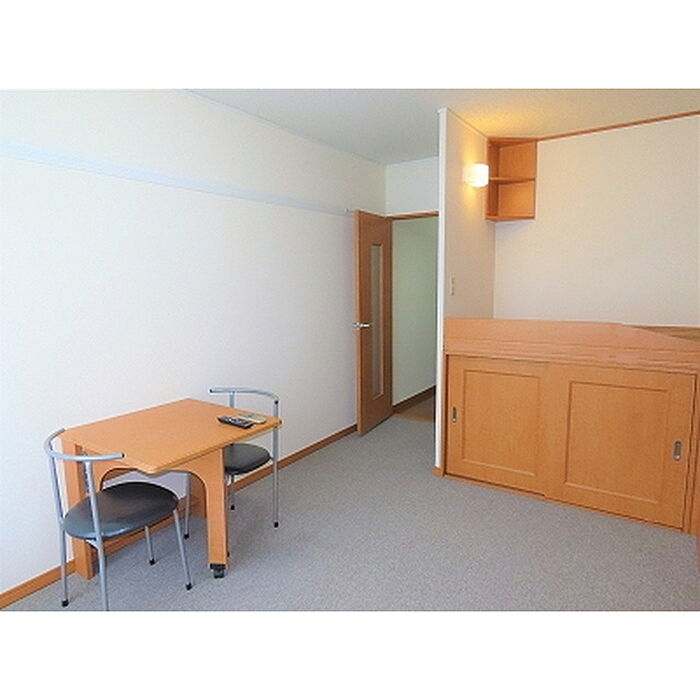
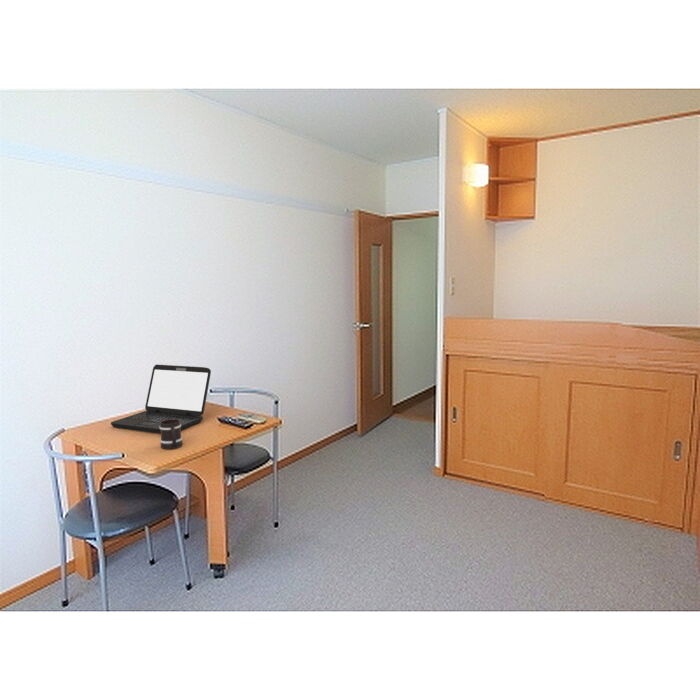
+ laptop [110,364,212,434]
+ mug [159,419,184,450]
